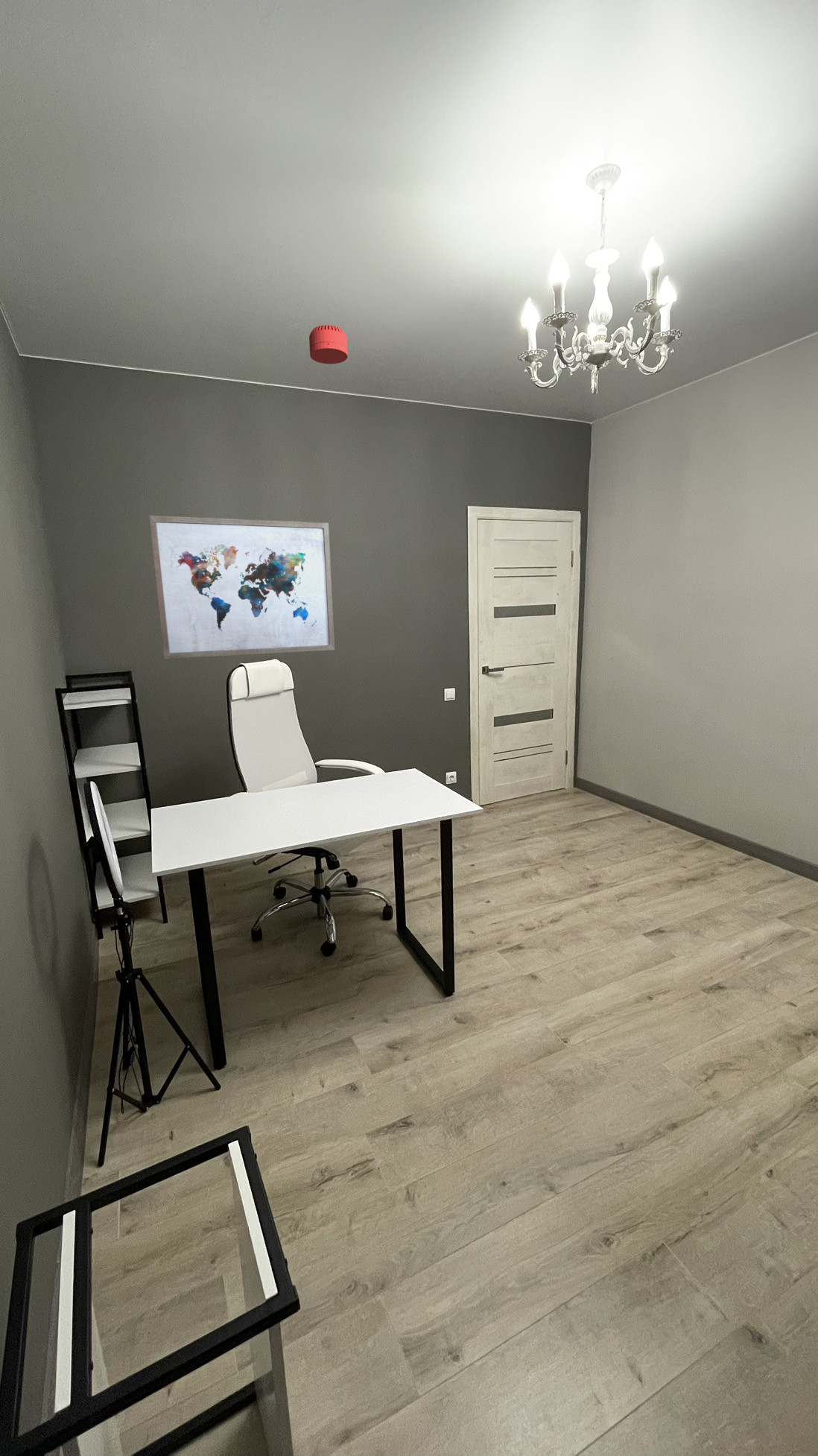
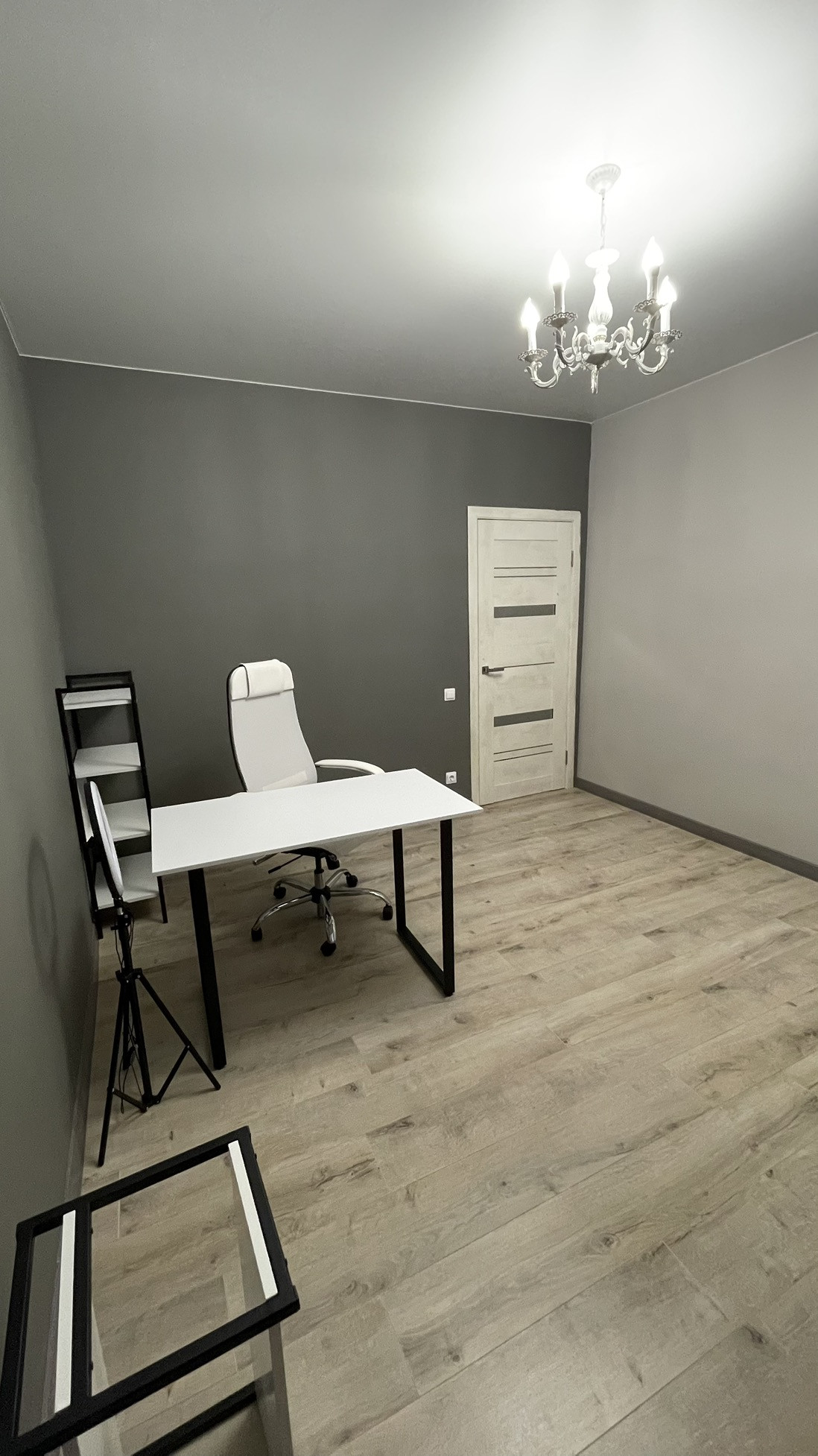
- smoke detector [308,324,349,365]
- wall art [148,515,335,659]
